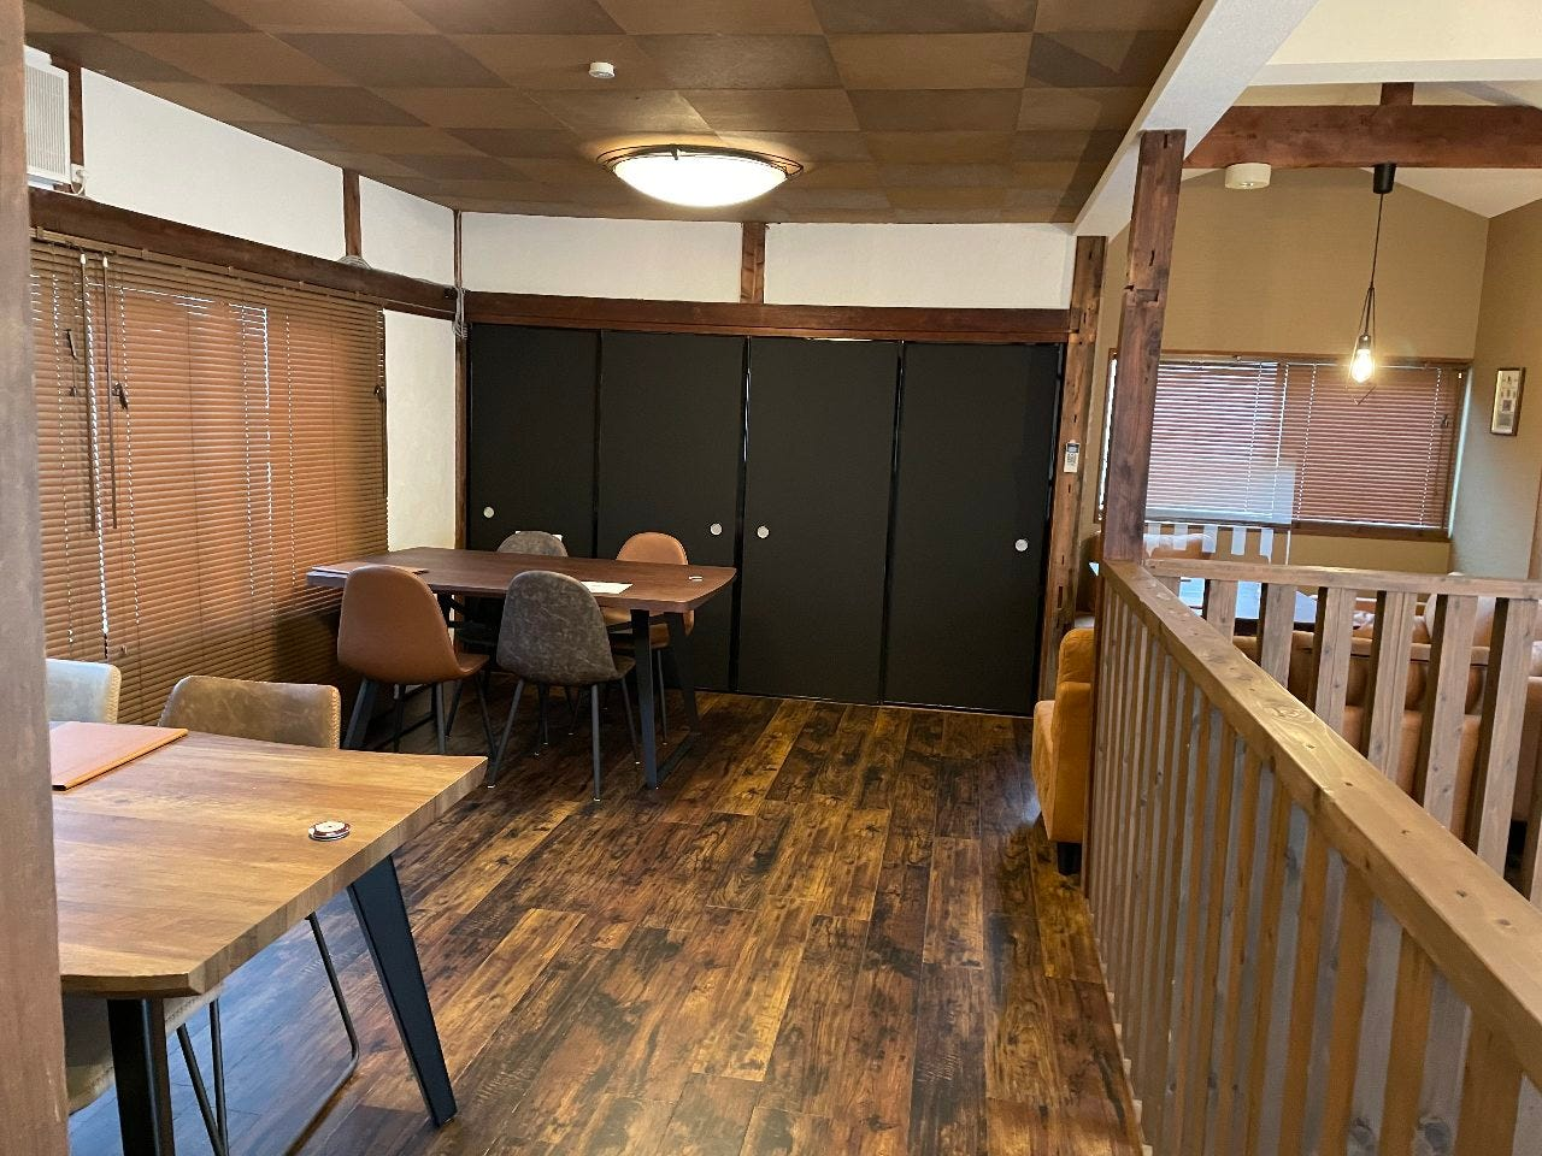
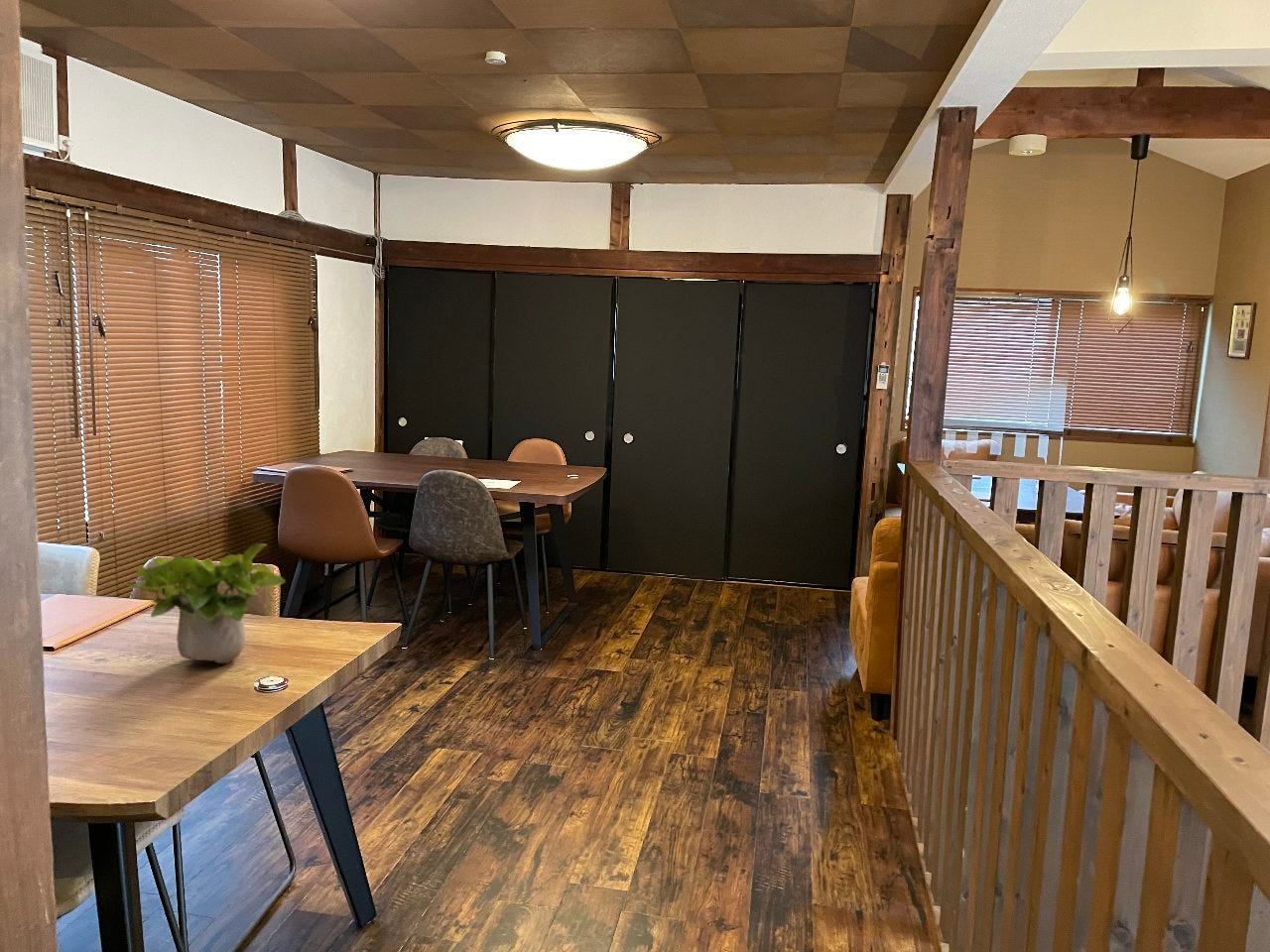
+ potted plant [123,542,287,664]
